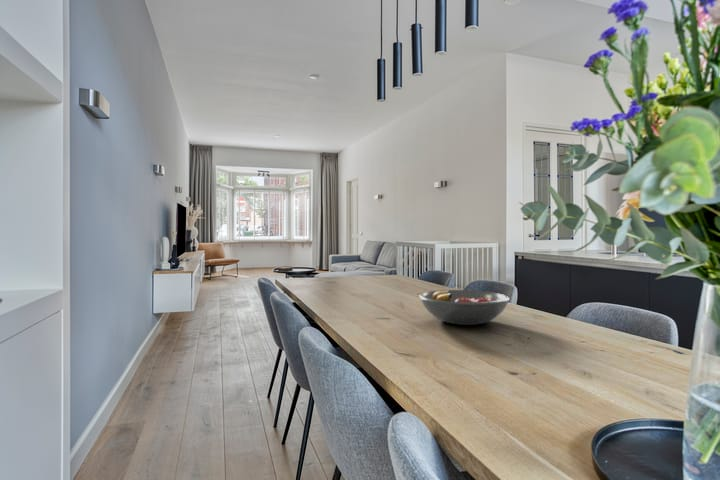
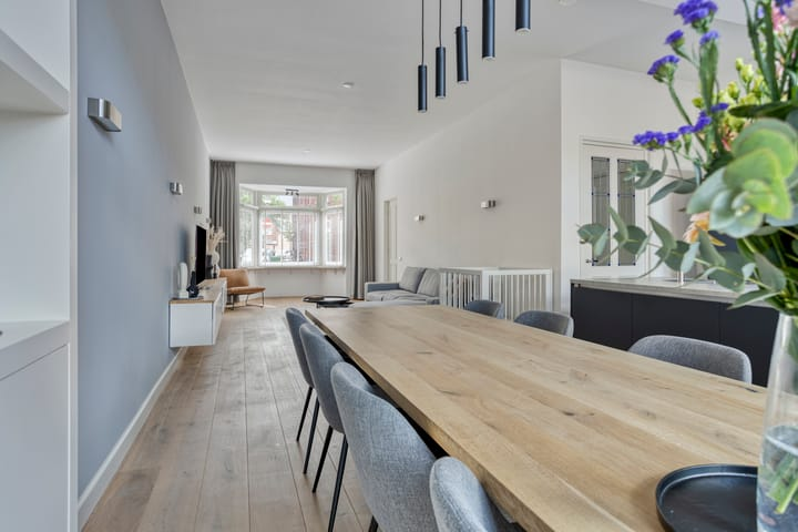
- fruit bowl [418,289,511,326]
